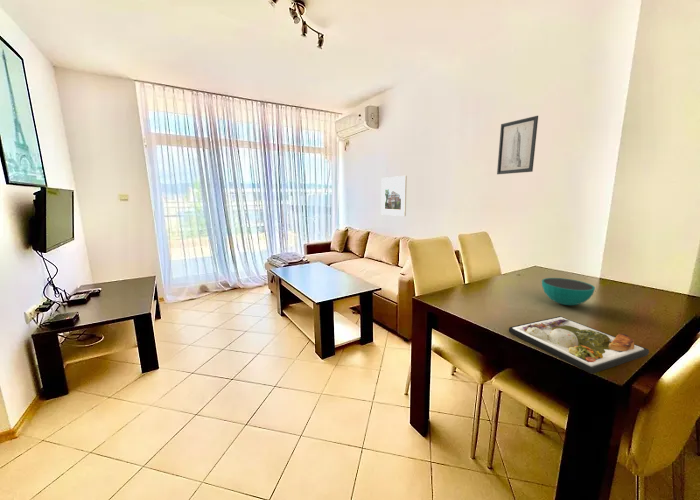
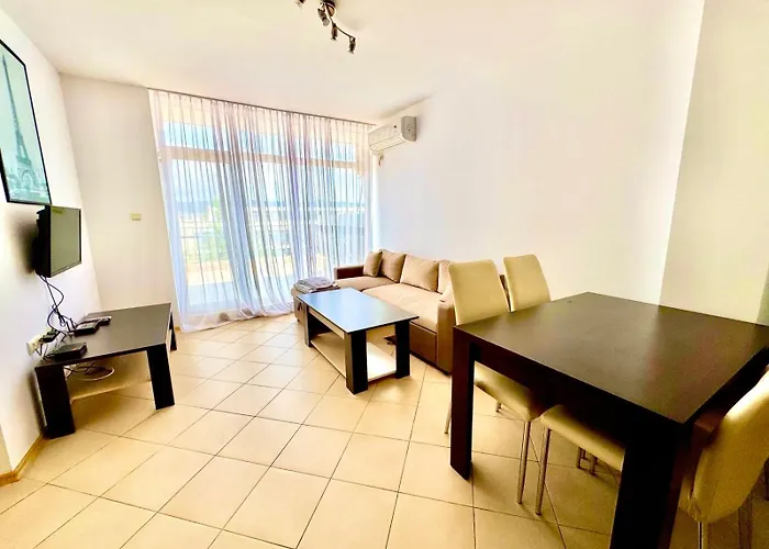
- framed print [380,175,408,217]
- bowl [541,277,596,306]
- dinner plate [508,315,650,375]
- wall art [496,115,539,175]
